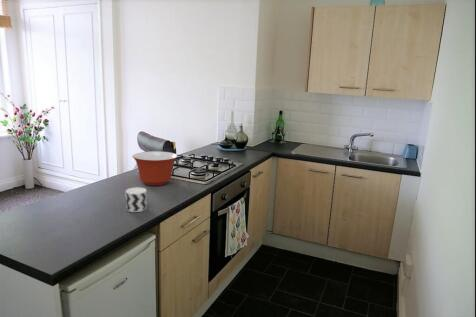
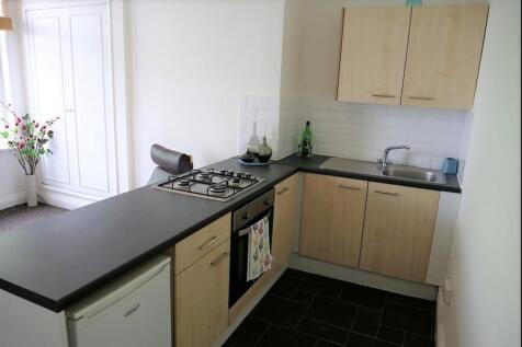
- cup [124,187,148,213]
- mixing bowl [132,150,178,186]
